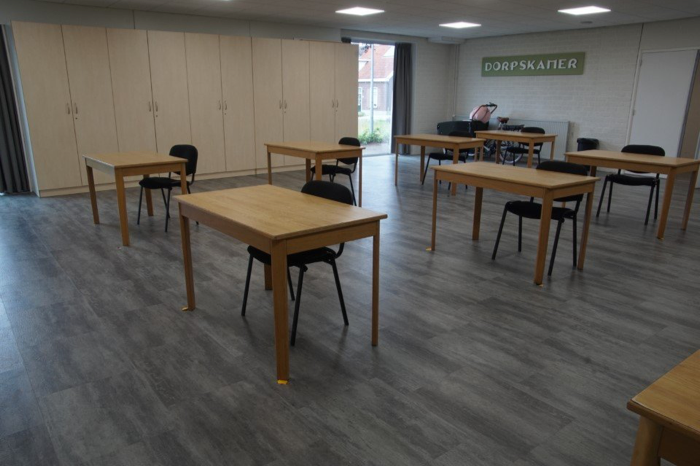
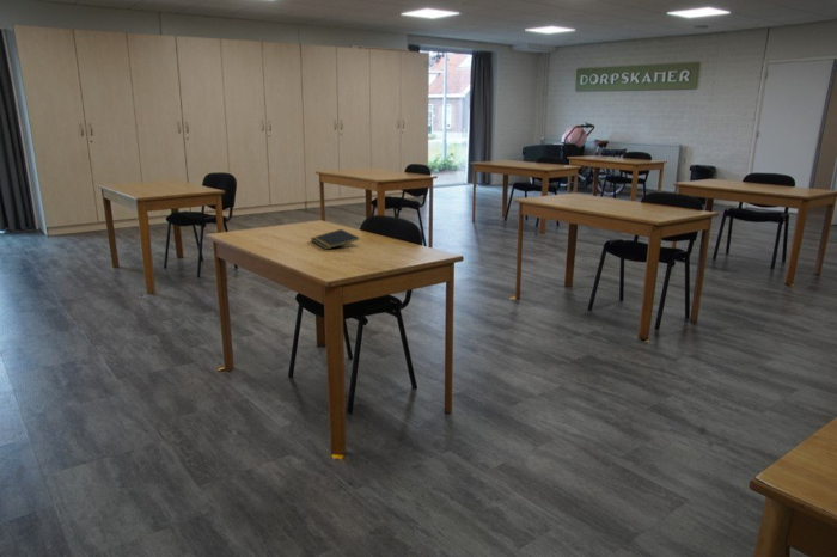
+ notepad [310,228,360,251]
